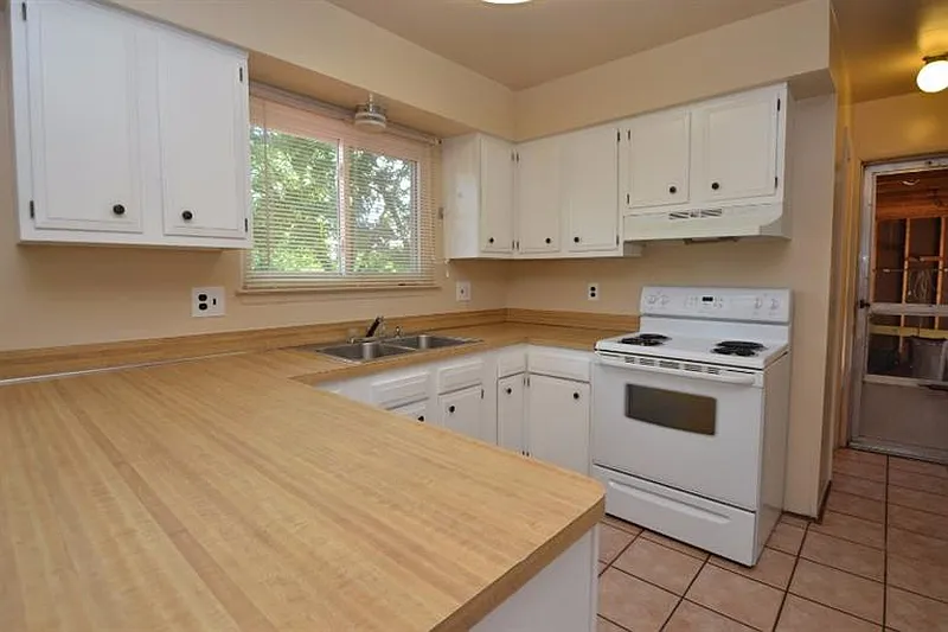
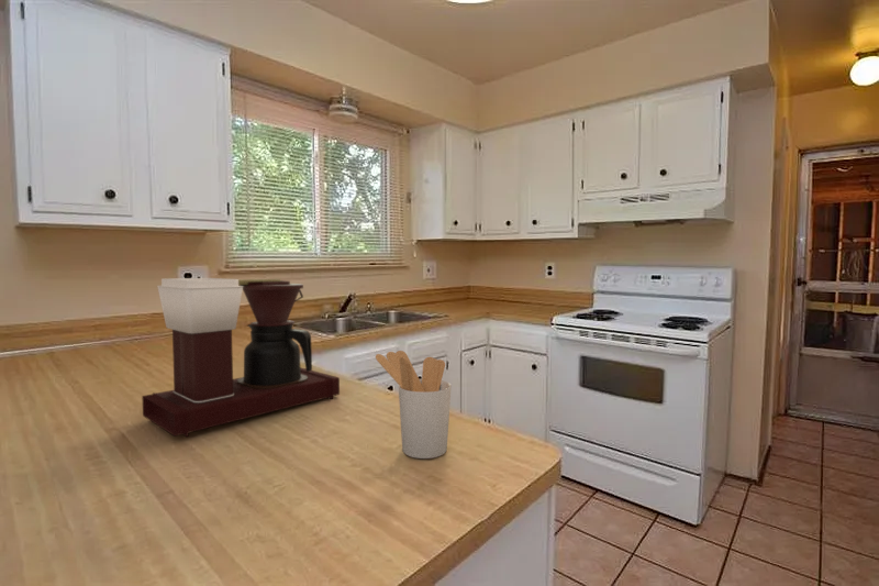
+ coffee maker [141,277,341,438]
+ utensil holder [375,350,452,460]
